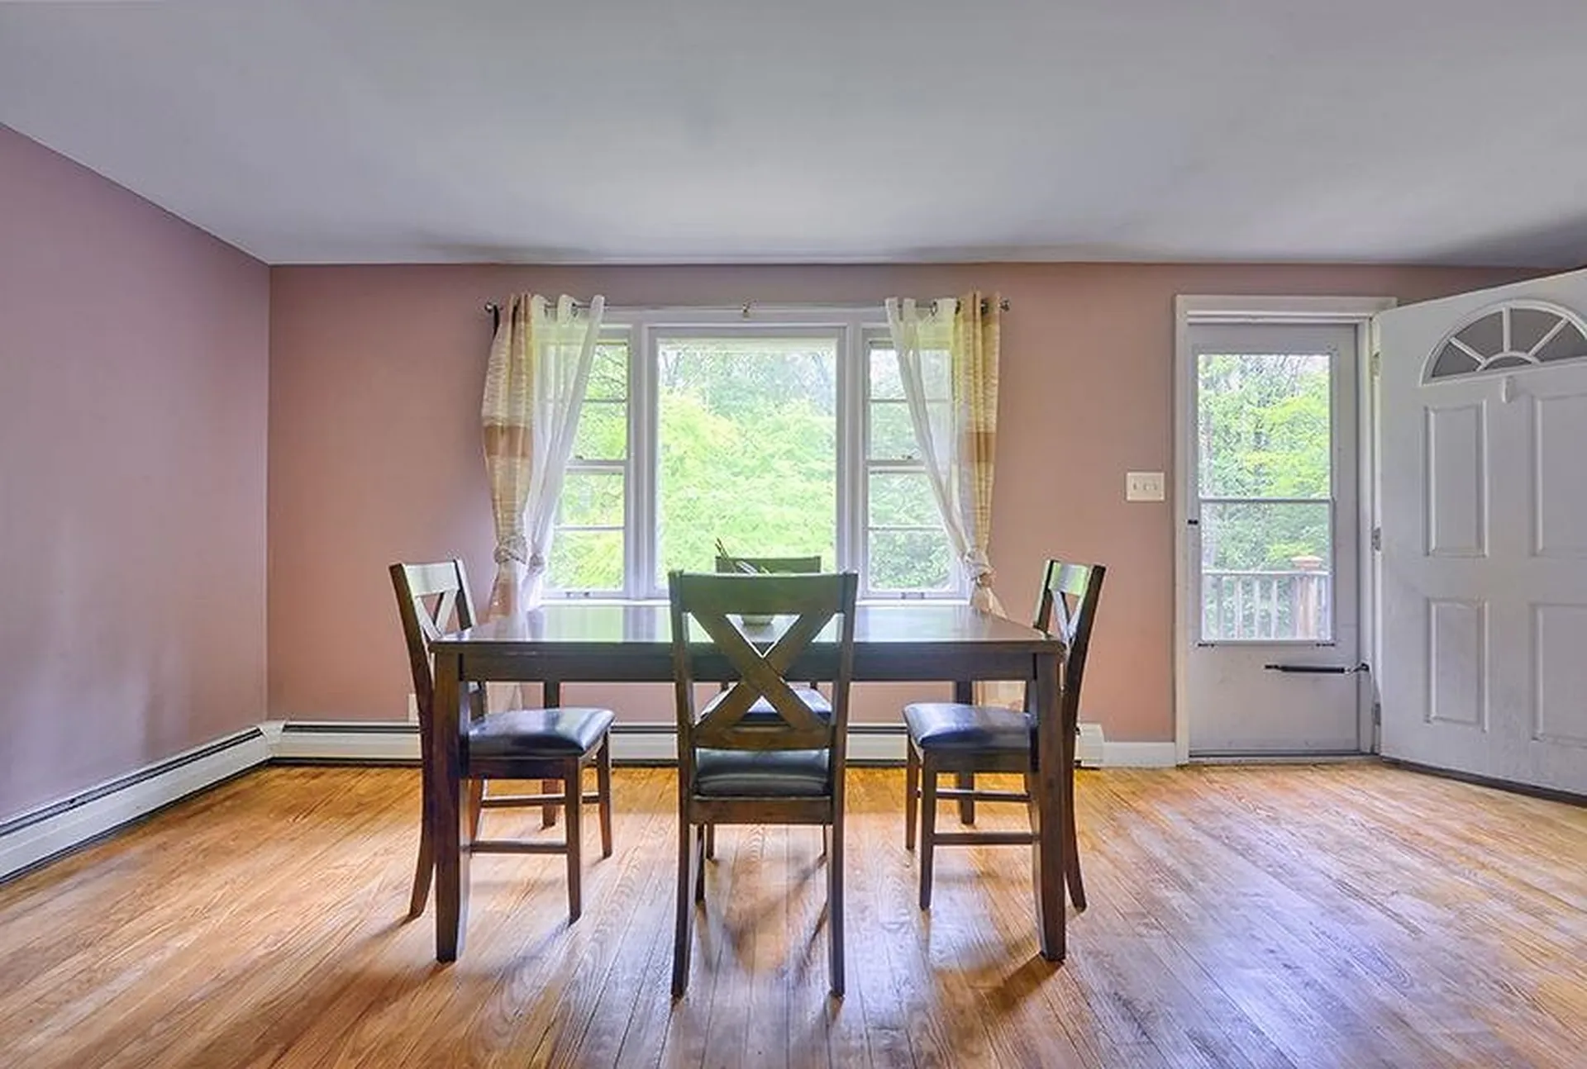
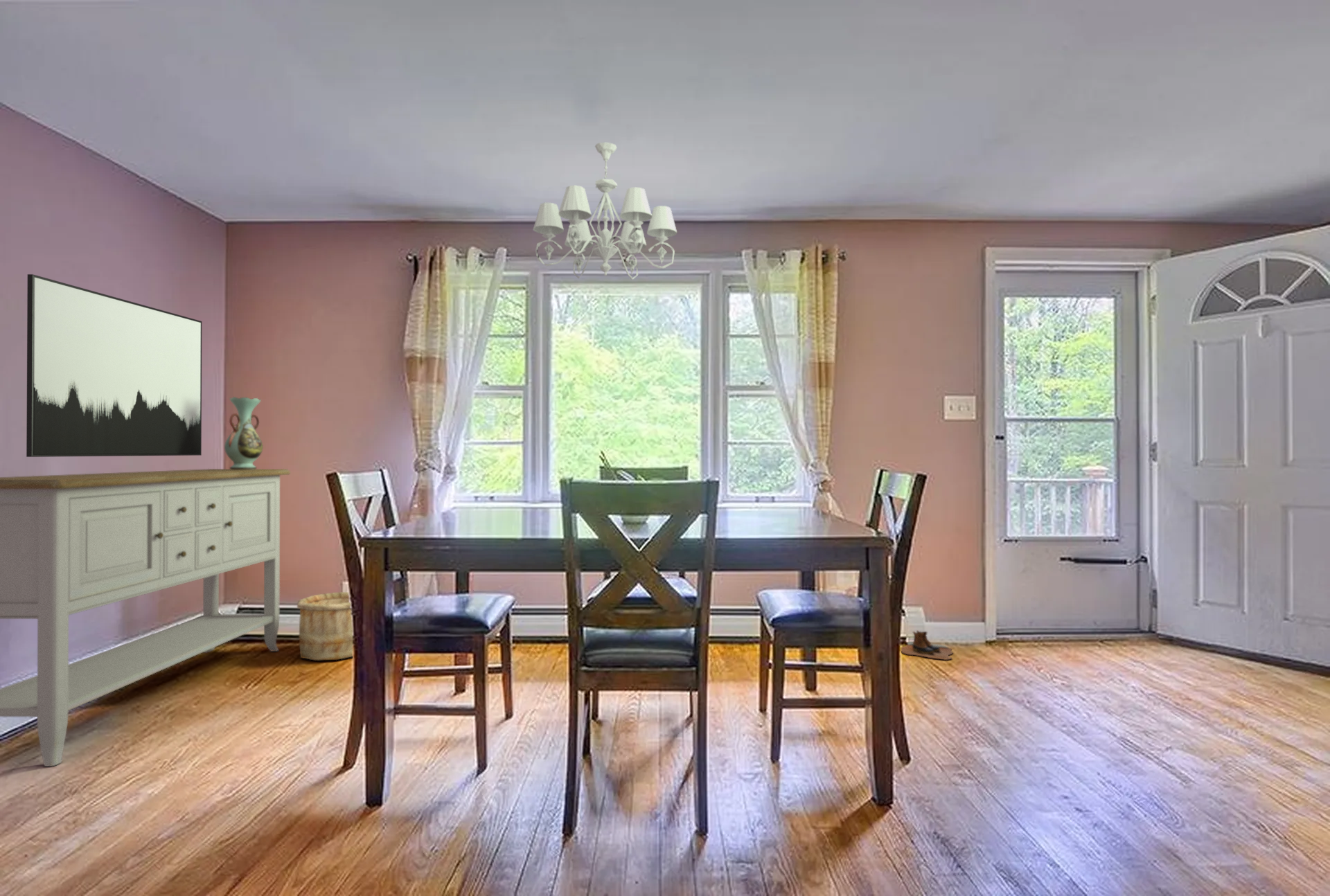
+ wooden bucket [296,591,353,661]
+ chandelier [533,142,677,280]
+ boots [901,630,954,661]
+ sideboard [0,468,291,767]
+ decorative vase [224,396,264,469]
+ wall art [26,274,202,458]
